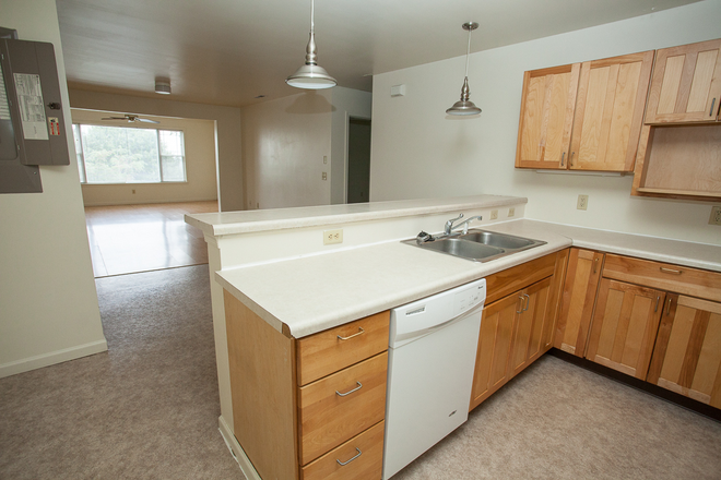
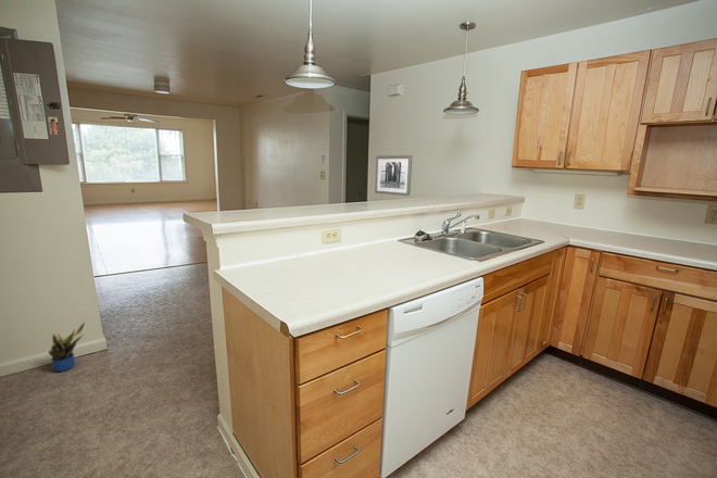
+ potted plant [48,322,86,373]
+ wall art [374,154,413,197]
